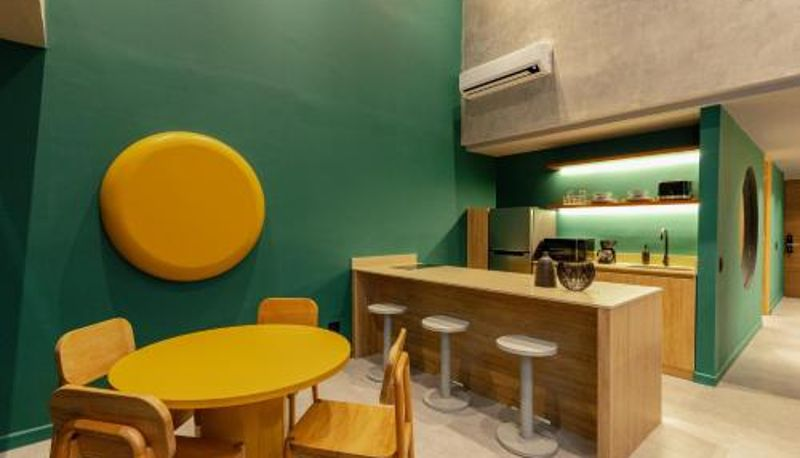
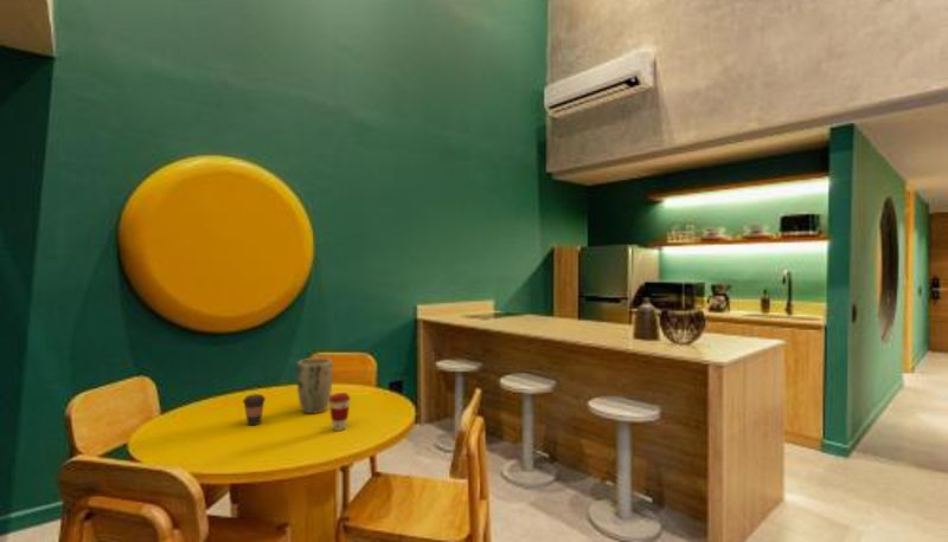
+ coffee cup [328,392,352,432]
+ plant pot [296,357,333,414]
+ coffee cup [242,393,267,426]
